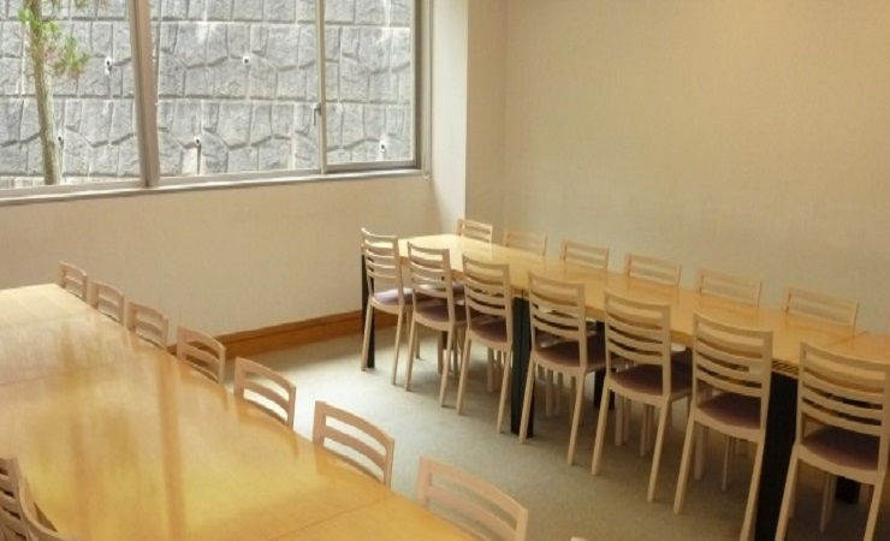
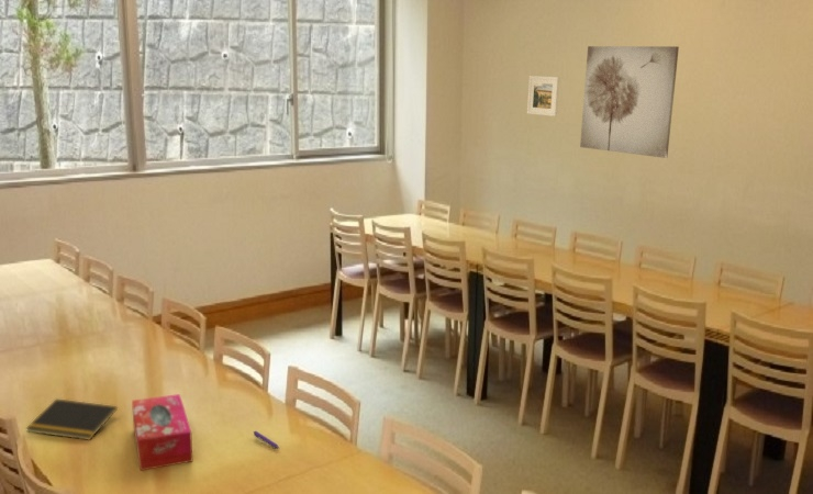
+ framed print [526,75,560,117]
+ pen [253,430,281,450]
+ wall art [579,45,680,159]
+ tissue box [131,393,193,471]
+ notepad [25,397,119,441]
